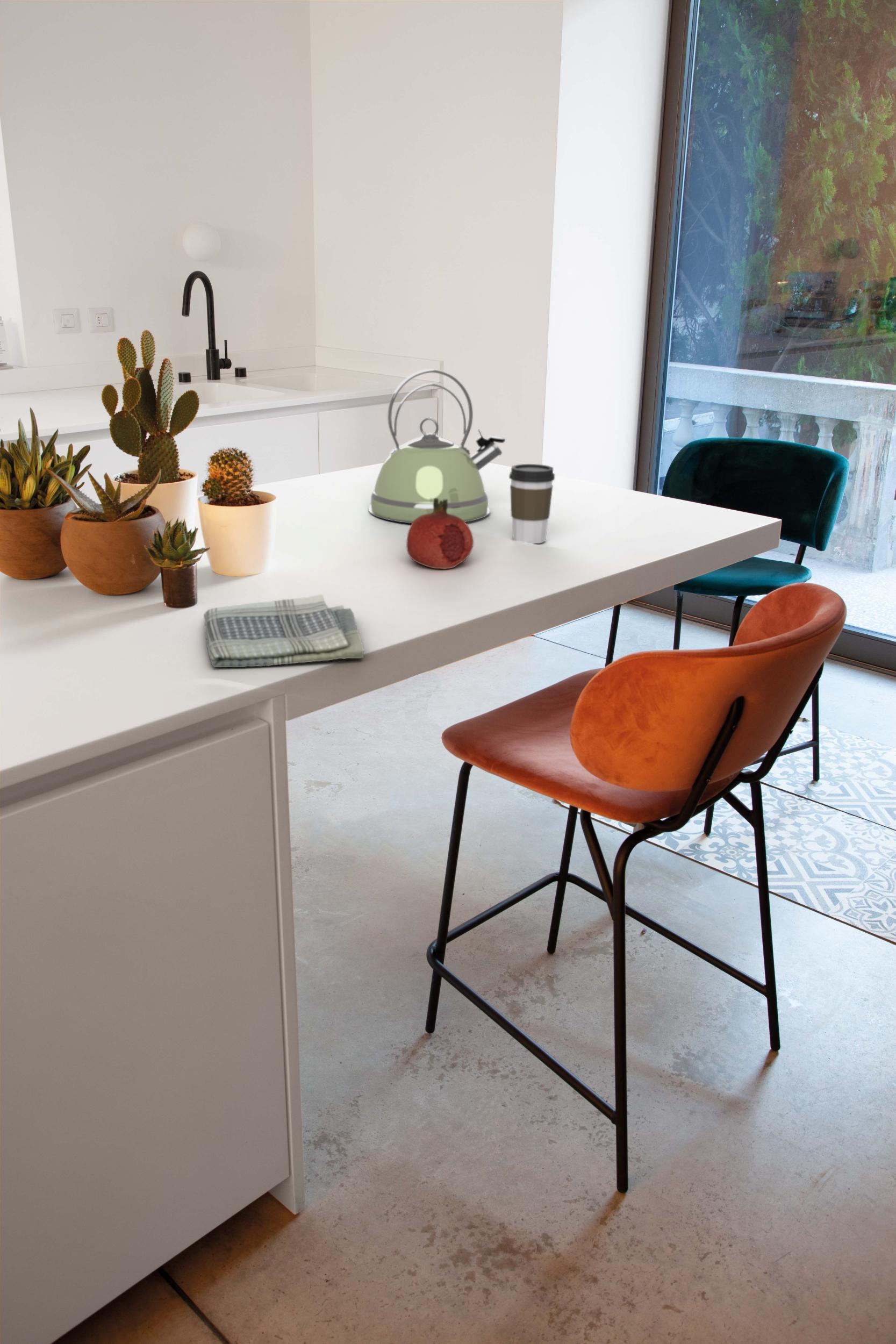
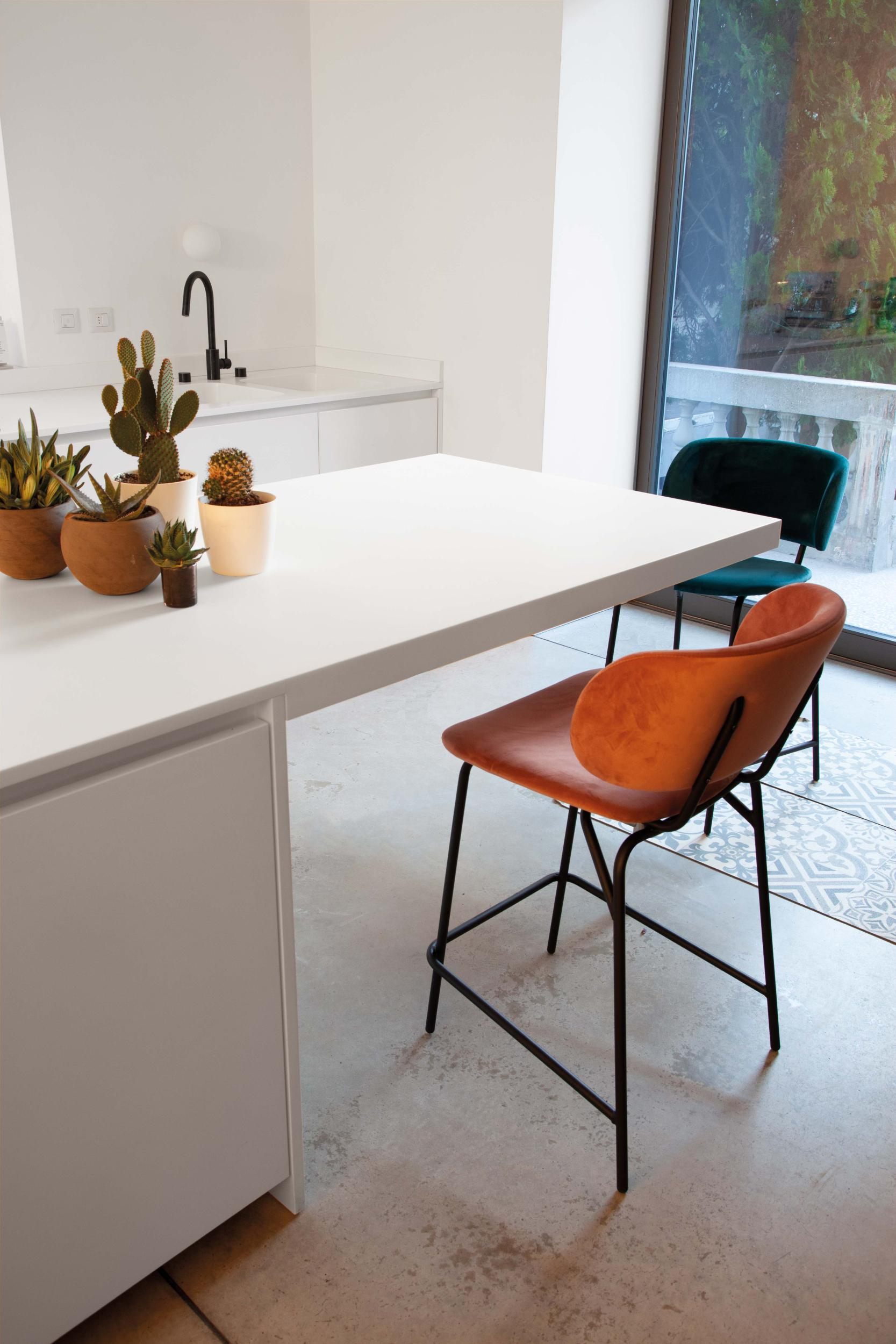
- dish towel [203,594,364,668]
- kettle [368,369,506,524]
- coffee cup [508,463,555,544]
- fruit [406,498,474,570]
